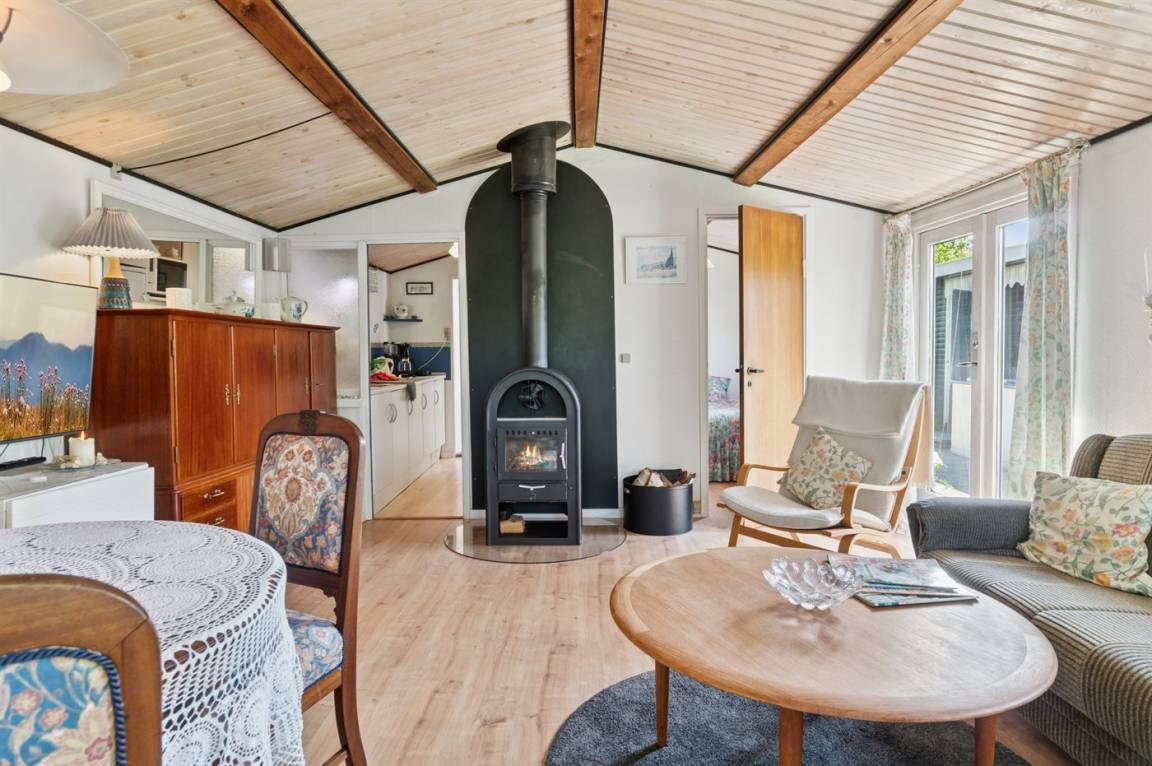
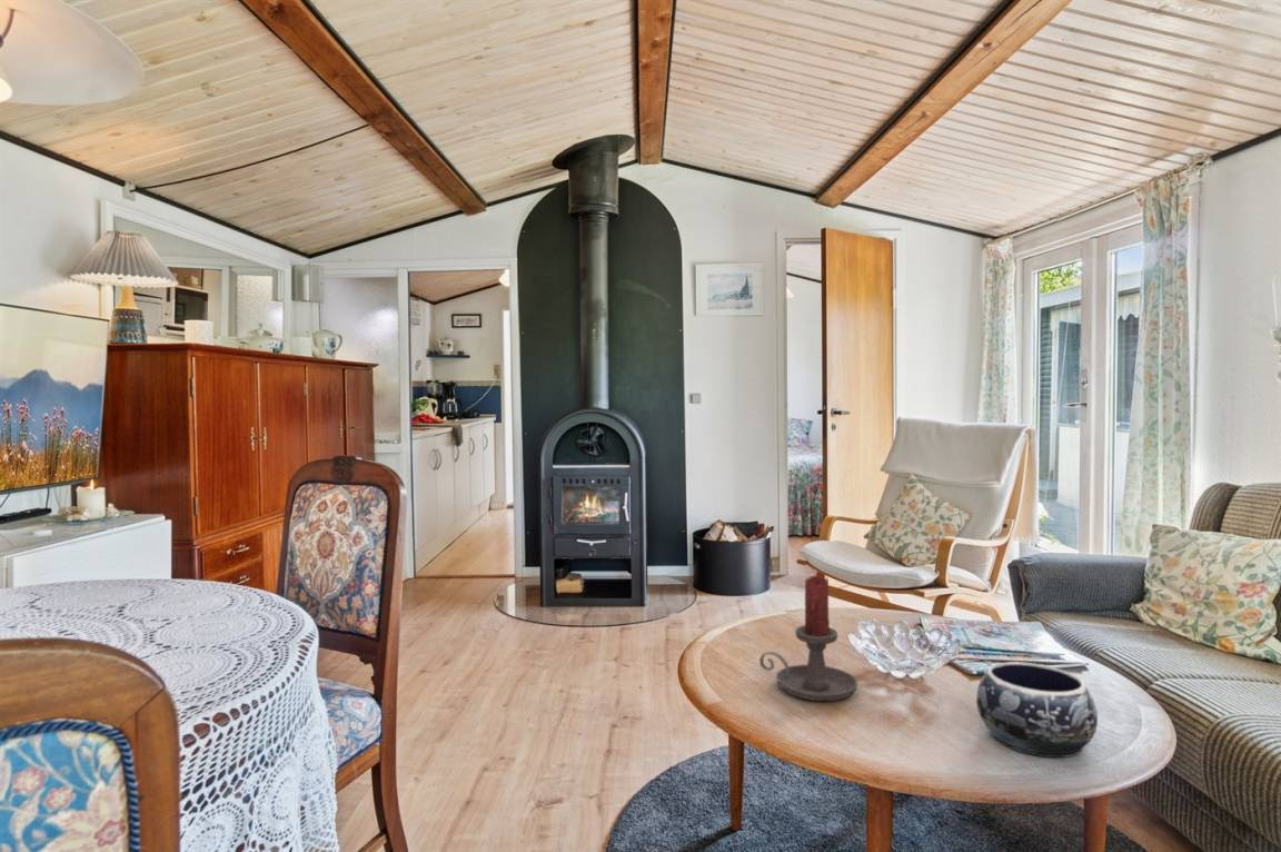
+ decorative bowl [975,661,1099,759]
+ candle holder [758,575,858,702]
